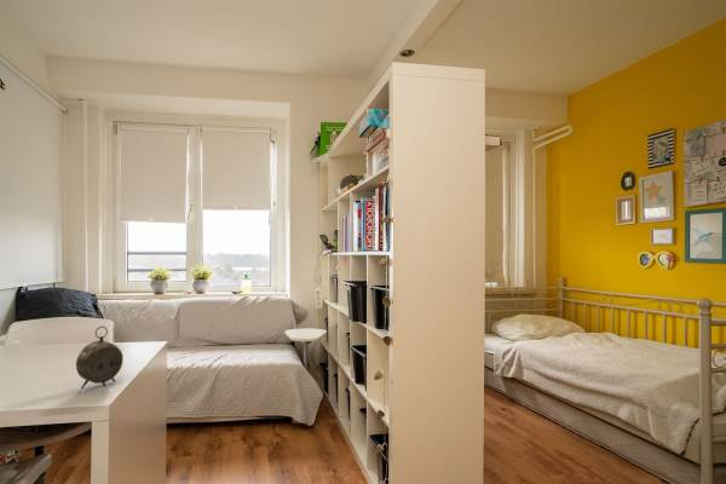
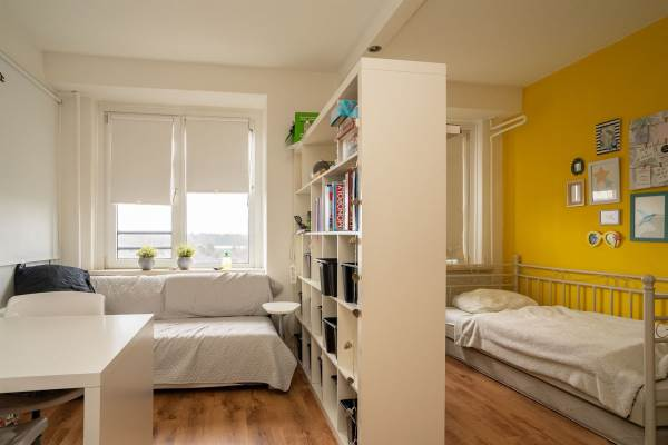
- alarm clock [75,325,125,390]
